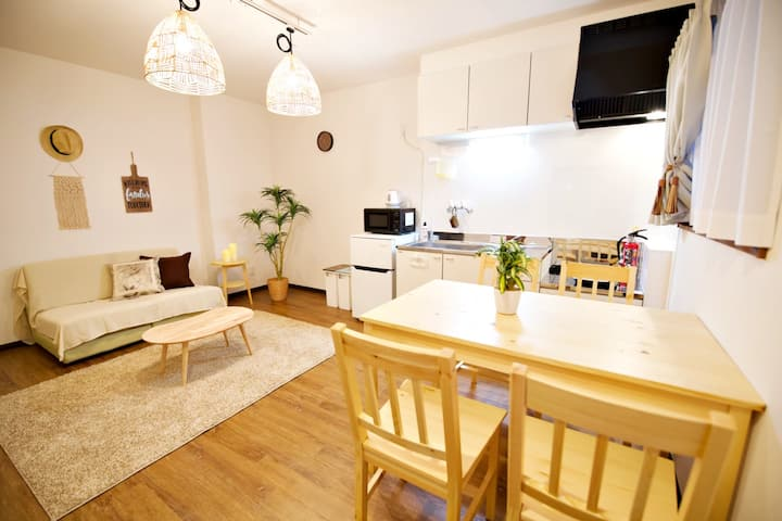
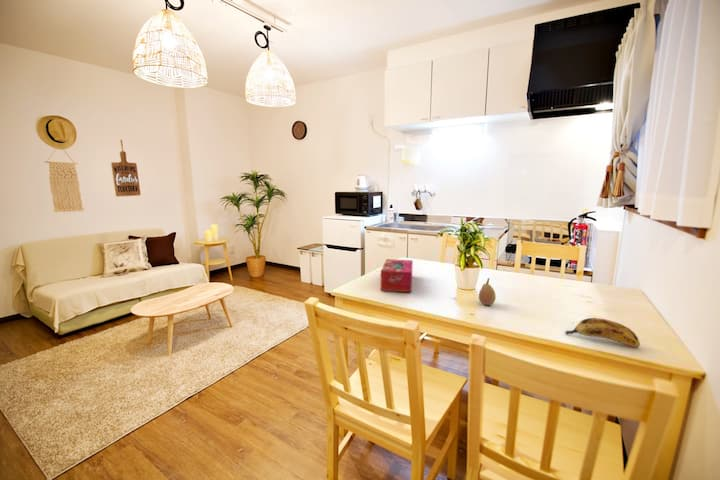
+ fruit [478,277,497,306]
+ banana [564,317,641,349]
+ tissue box [379,258,414,293]
